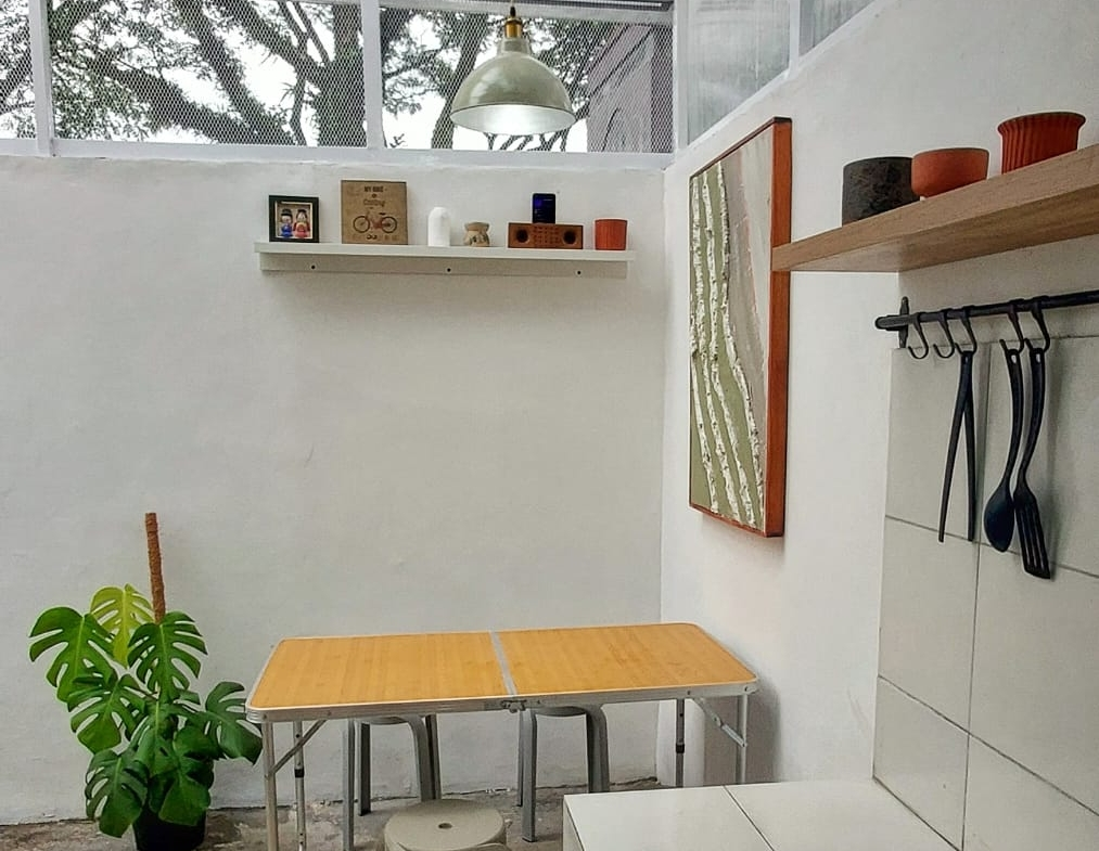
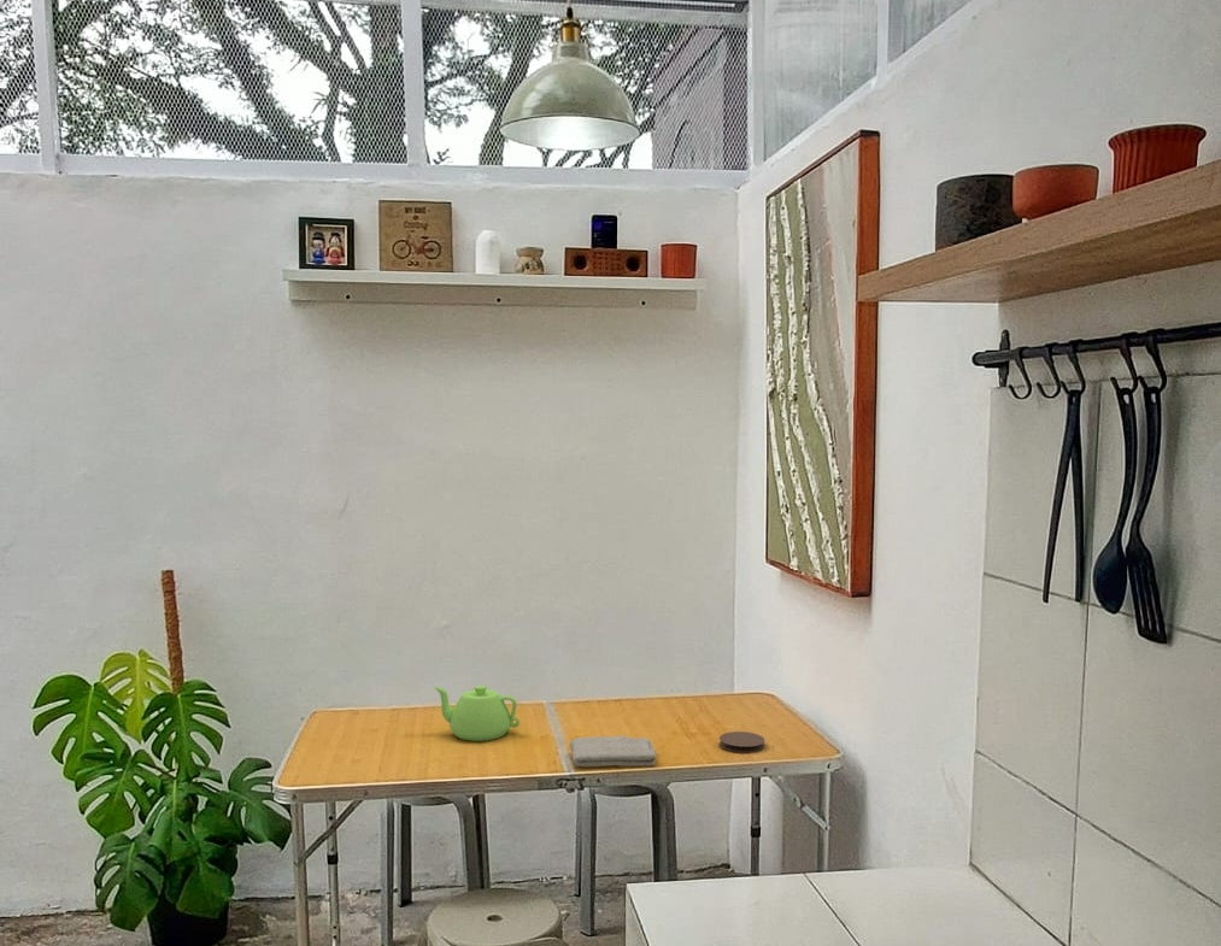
+ washcloth [569,734,658,768]
+ teapot [433,684,521,742]
+ coaster [718,730,765,754]
